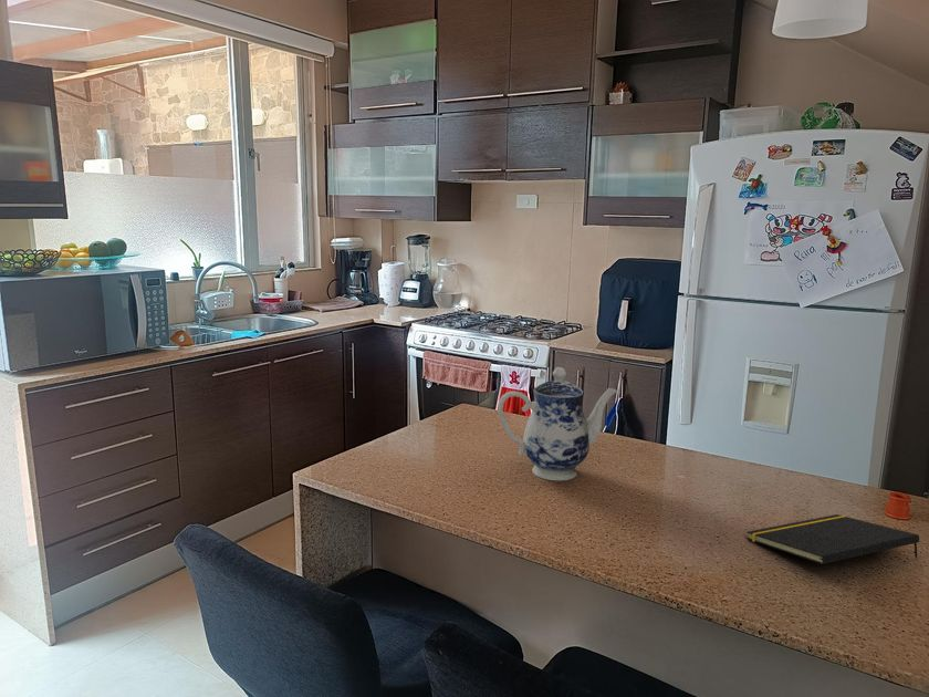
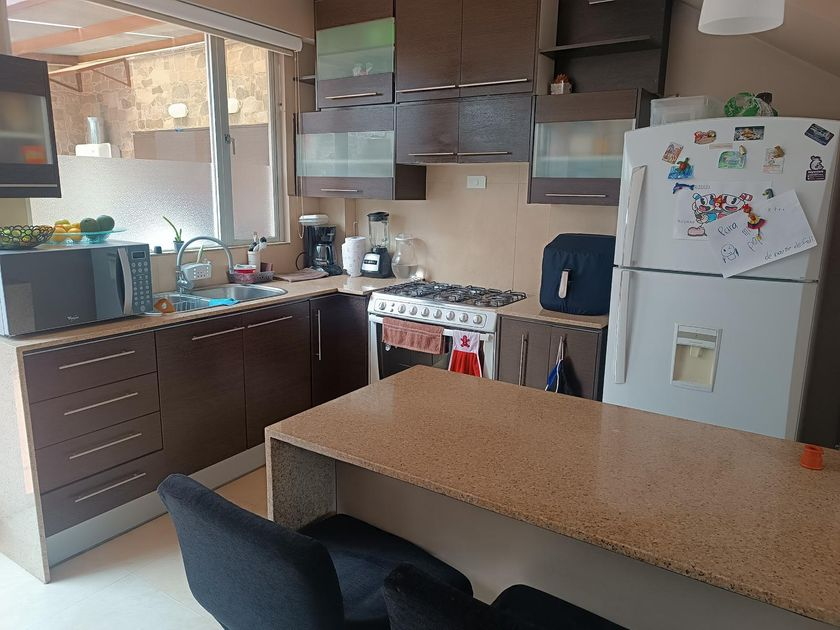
- teapot [497,366,618,481]
- notepad [745,513,920,565]
